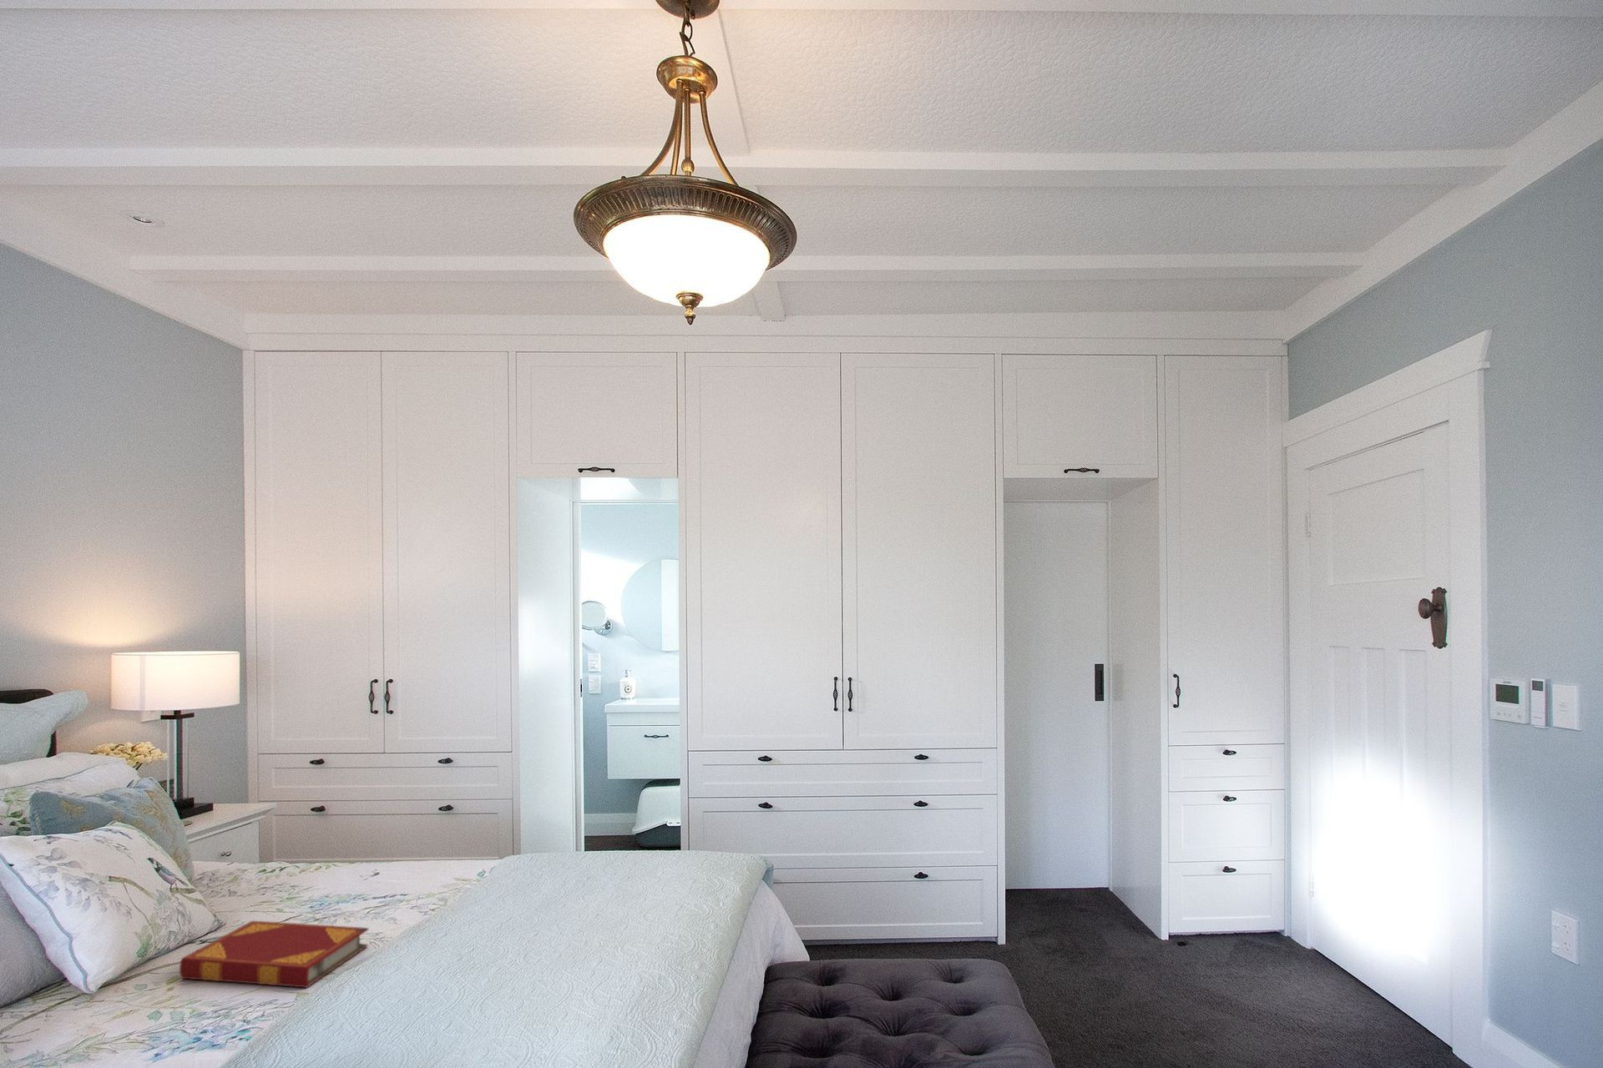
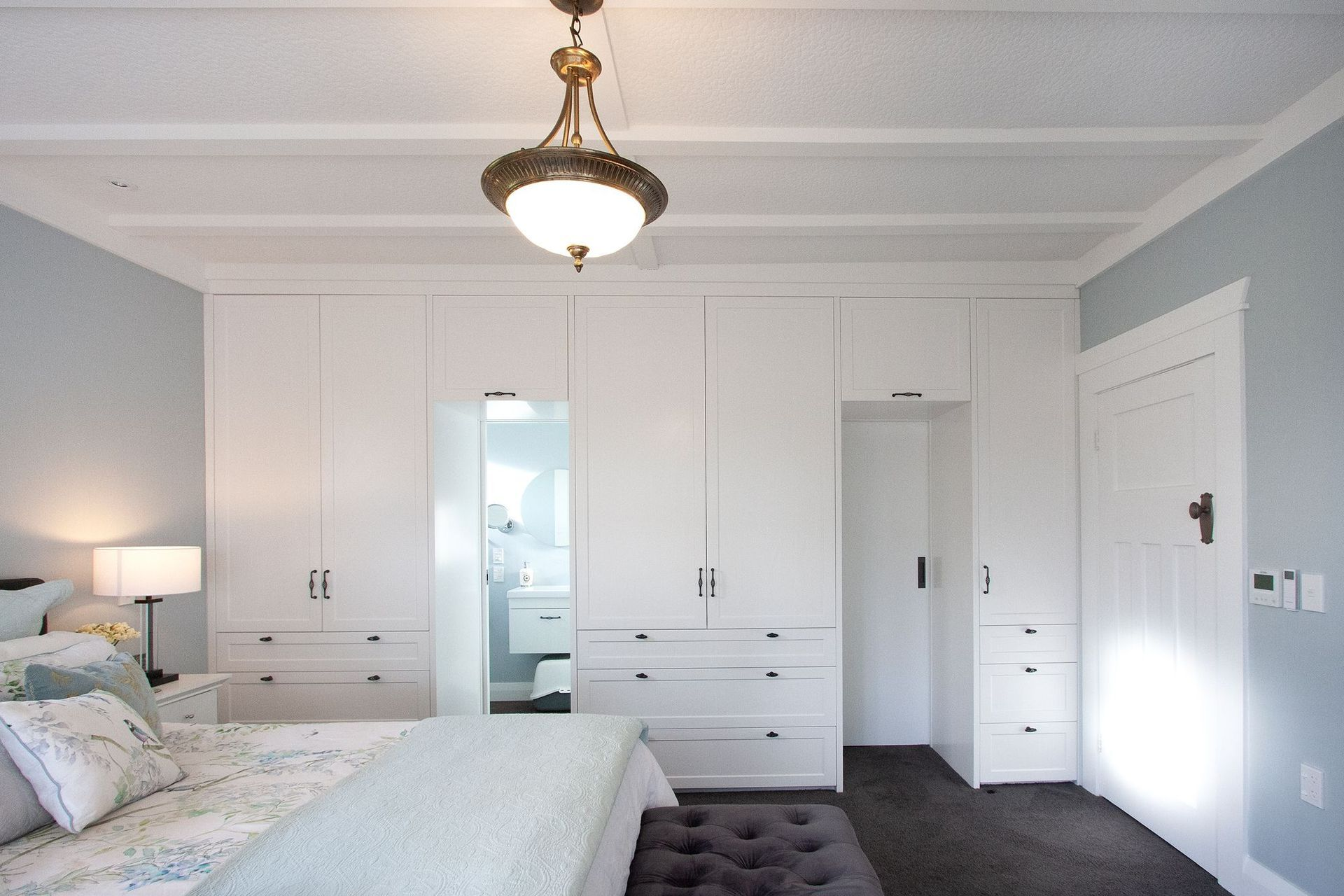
- hardback book [179,920,369,989]
